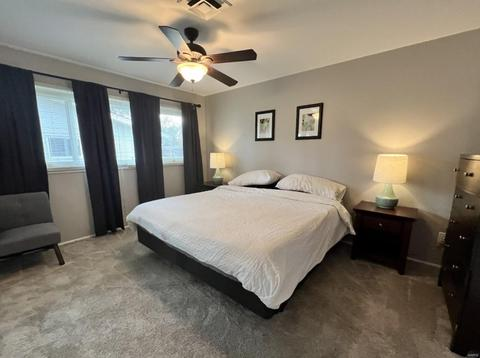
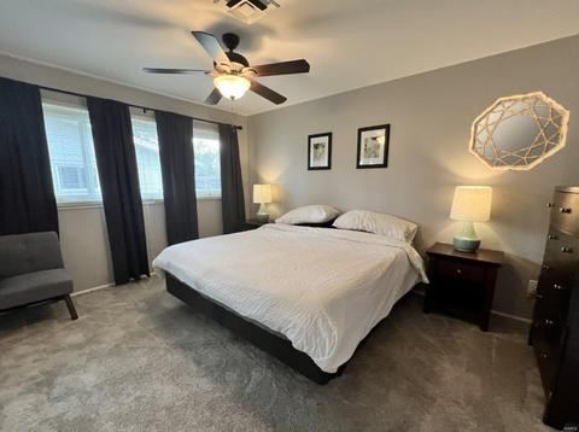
+ home mirror [468,91,572,171]
